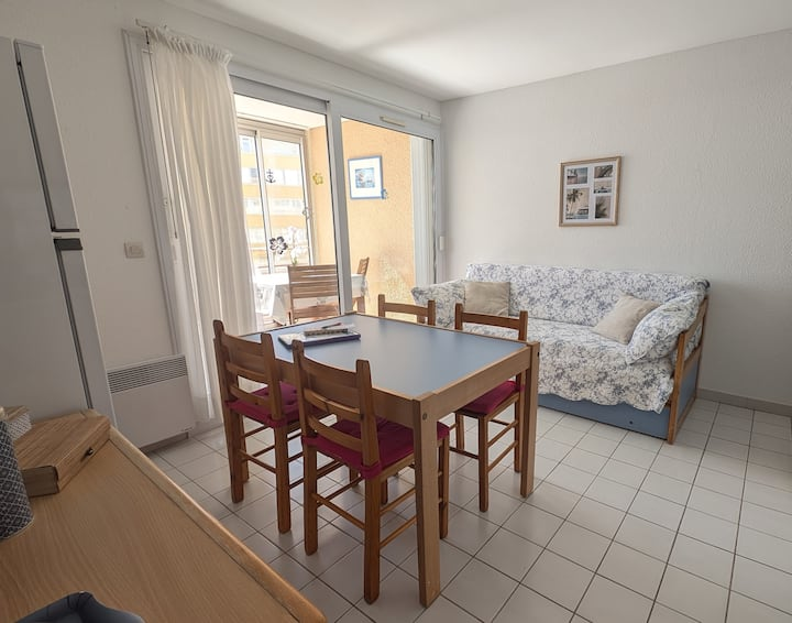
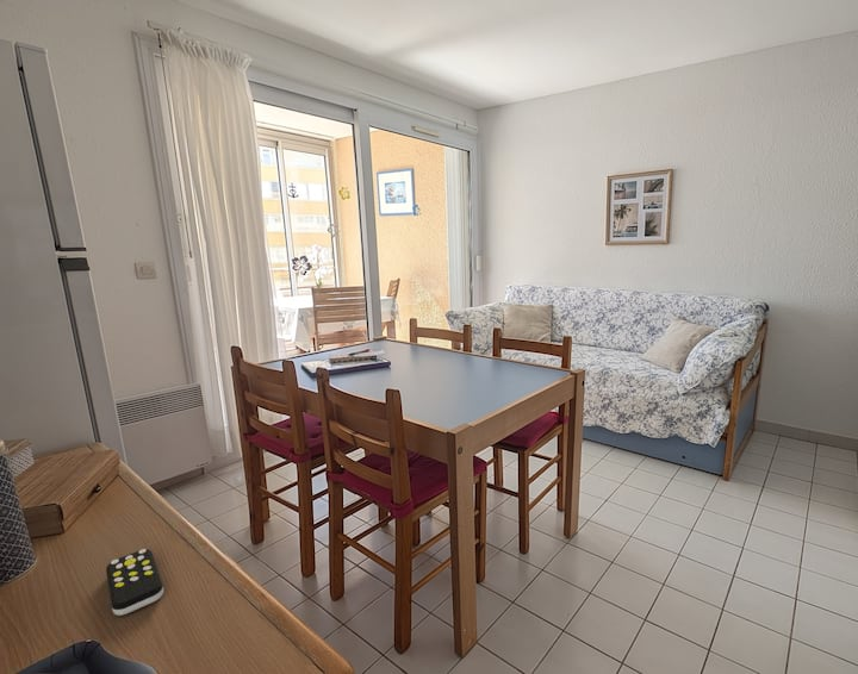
+ remote control [105,548,164,617]
